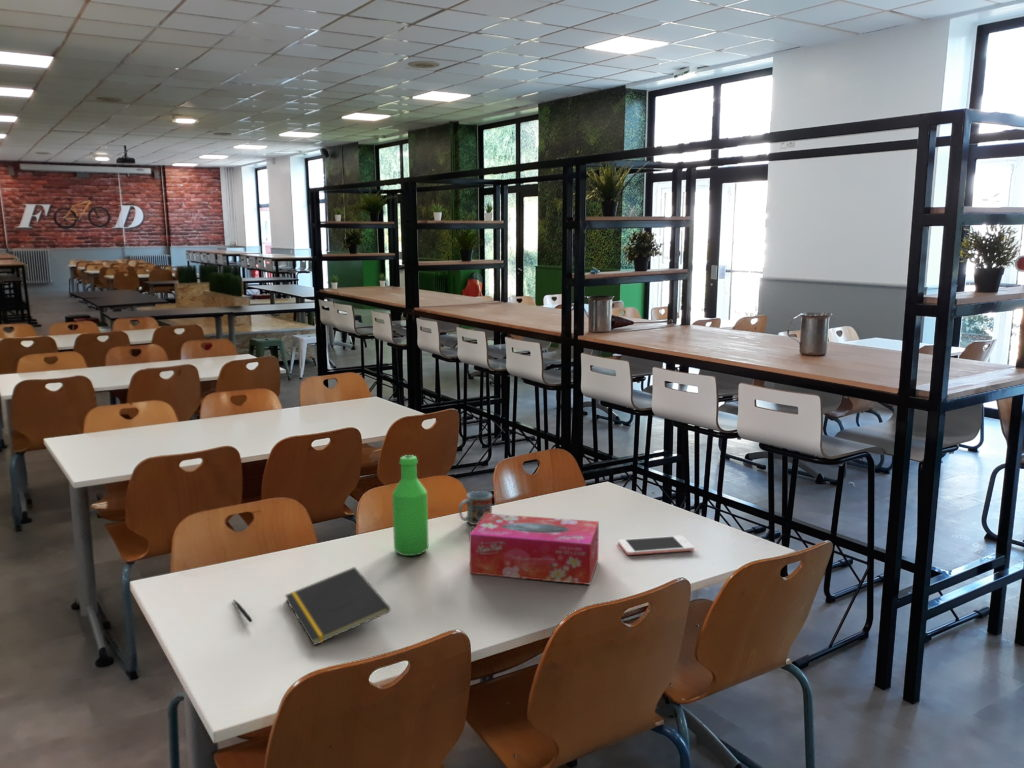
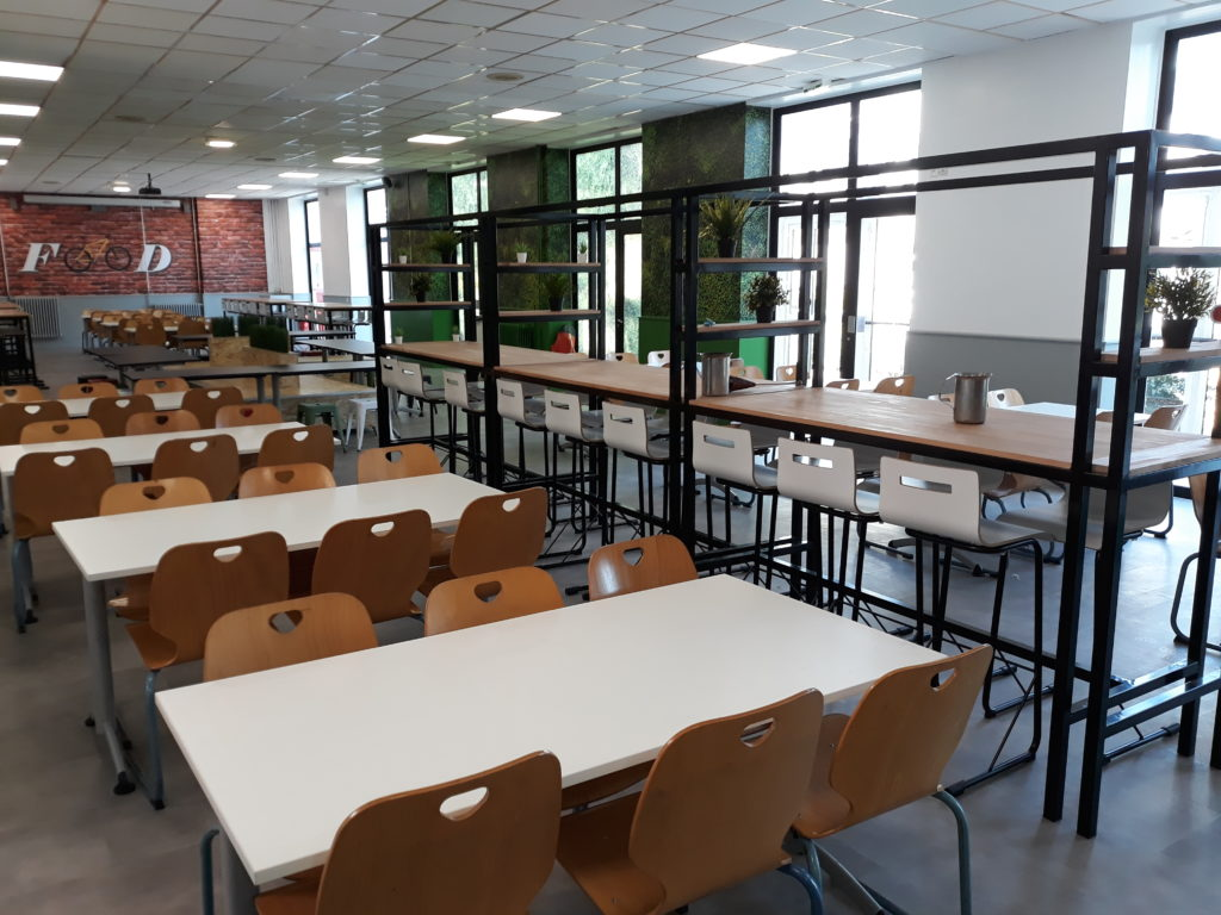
- pen [232,598,253,623]
- tissue box [468,513,600,586]
- cell phone [617,535,695,556]
- bottle [391,454,430,557]
- cup [458,490,493,526]
- notepad [284,566,392,646]
